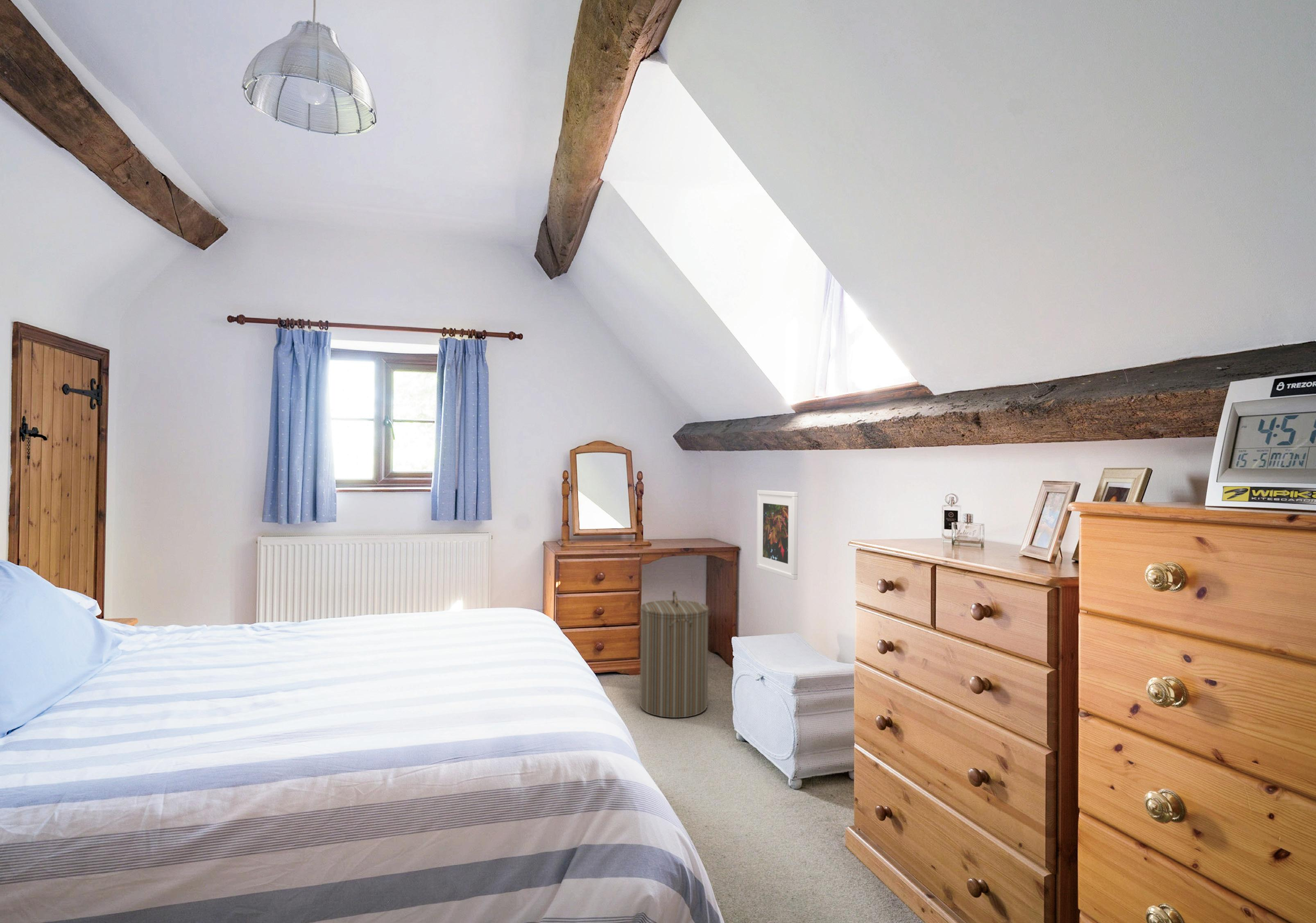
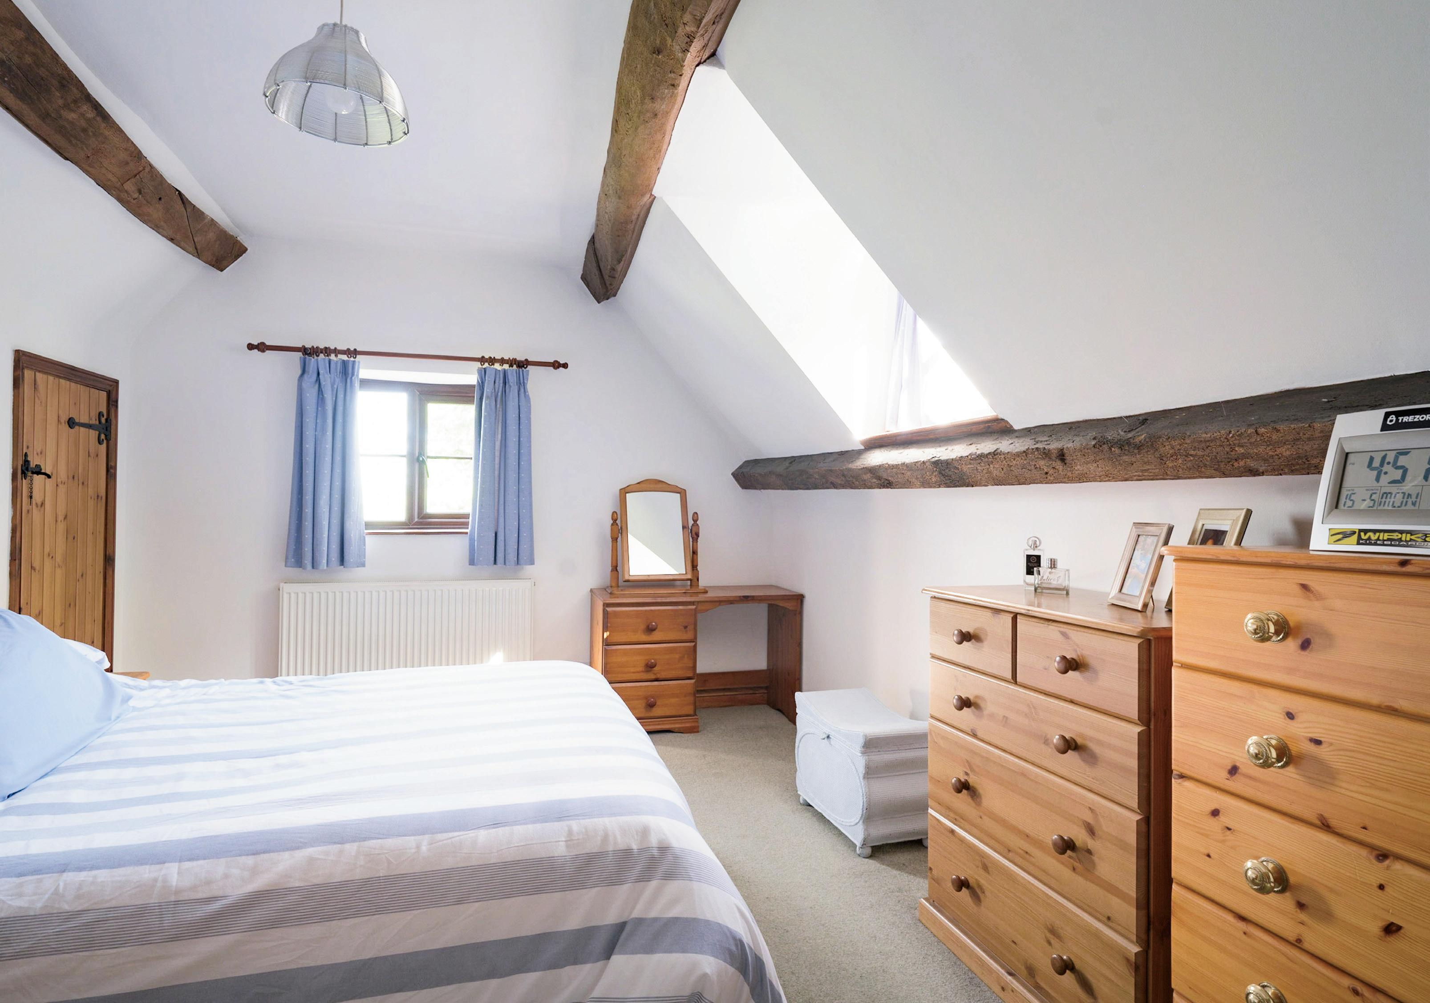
- laundry hamper [639,590,709,718]
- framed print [756,489,798,580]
